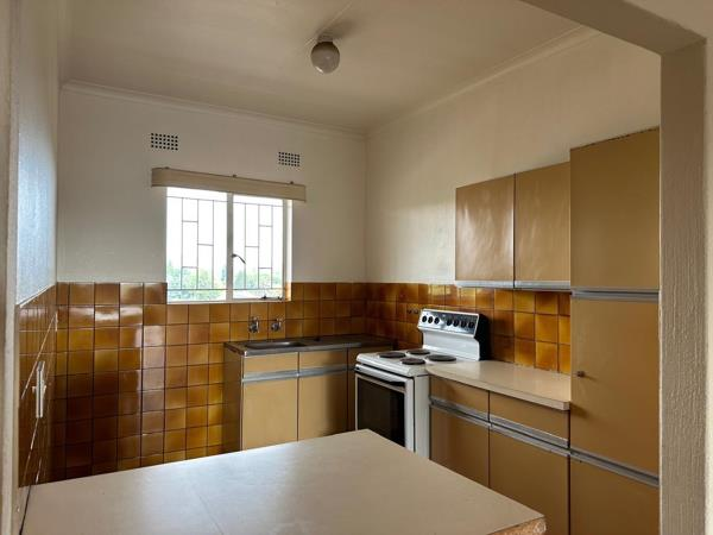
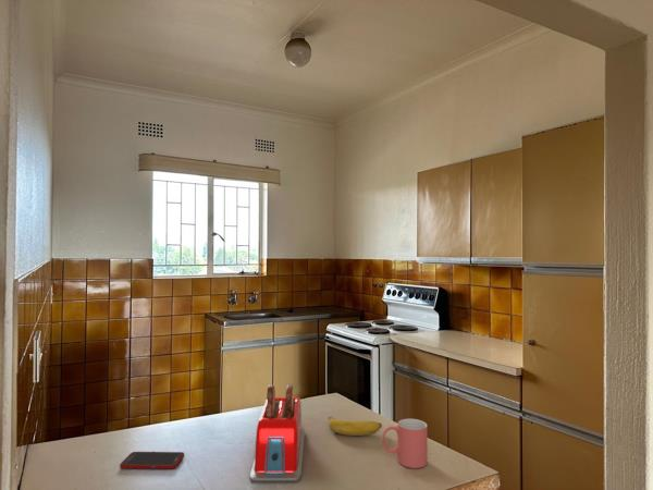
+ banana [328,416,383,437]
+ mug [381,418,429,469]
+ toaster [248,383,306,483]
+ cell phone [119,451,185,469]
